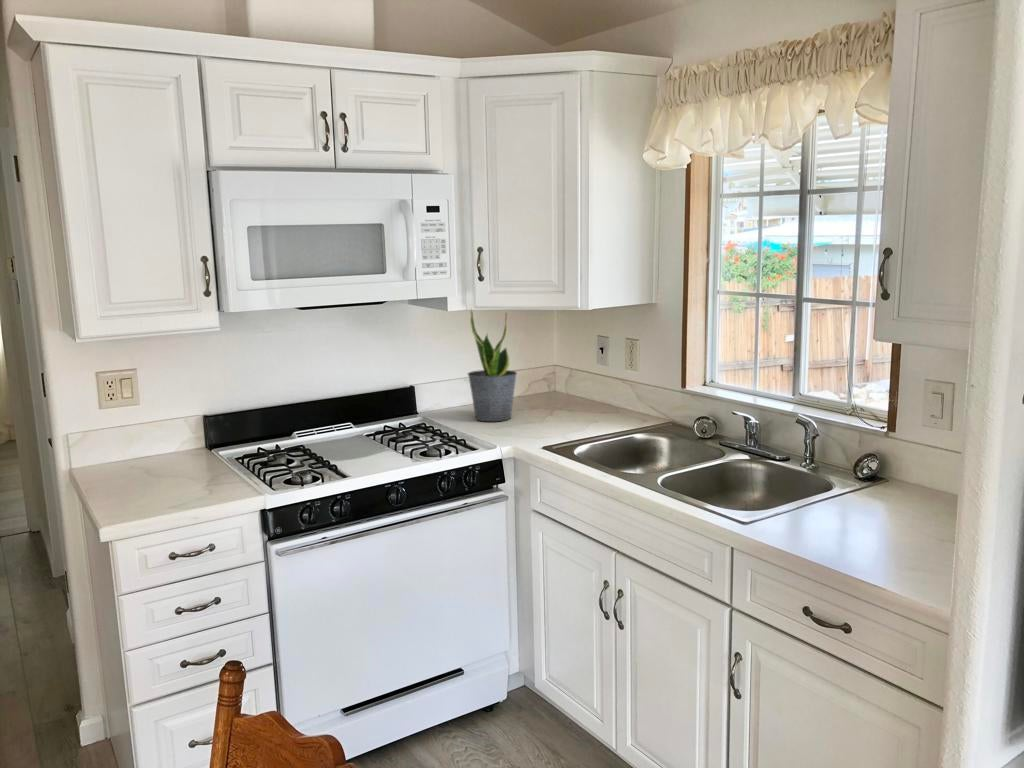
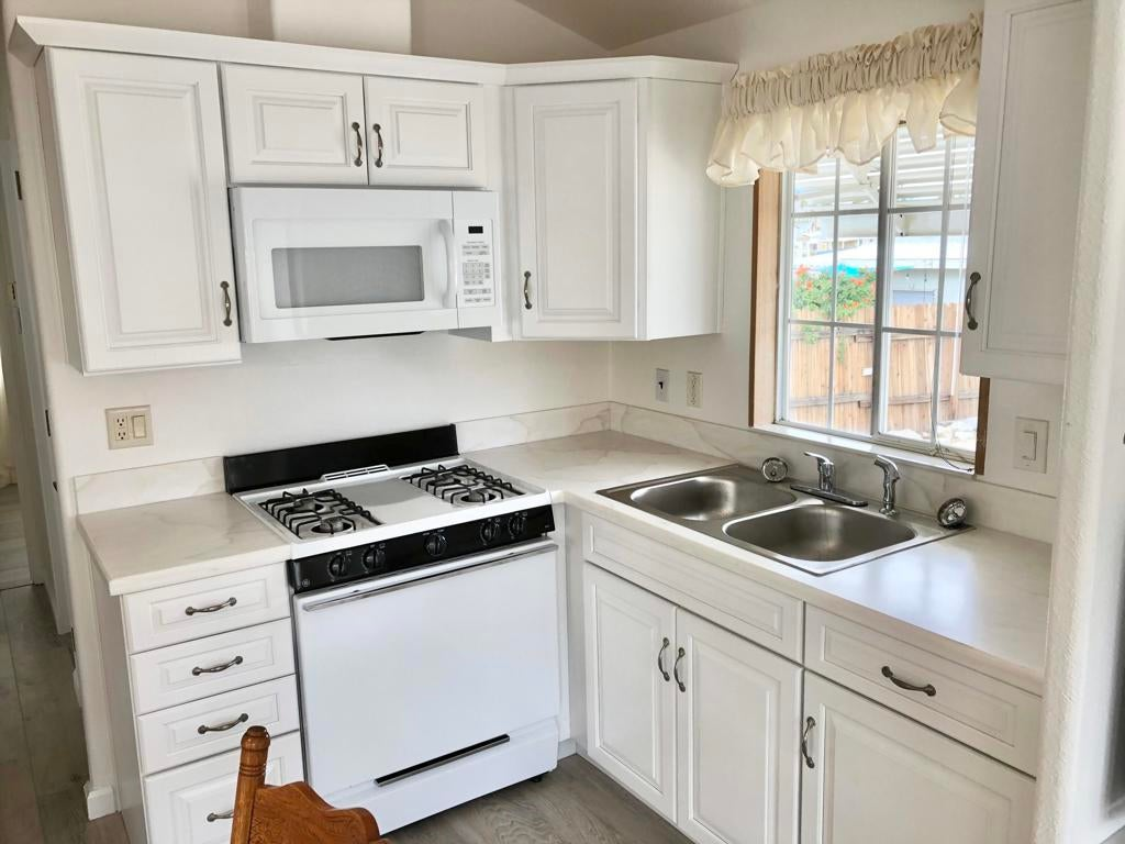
- potted plant [467,309,518,422]
